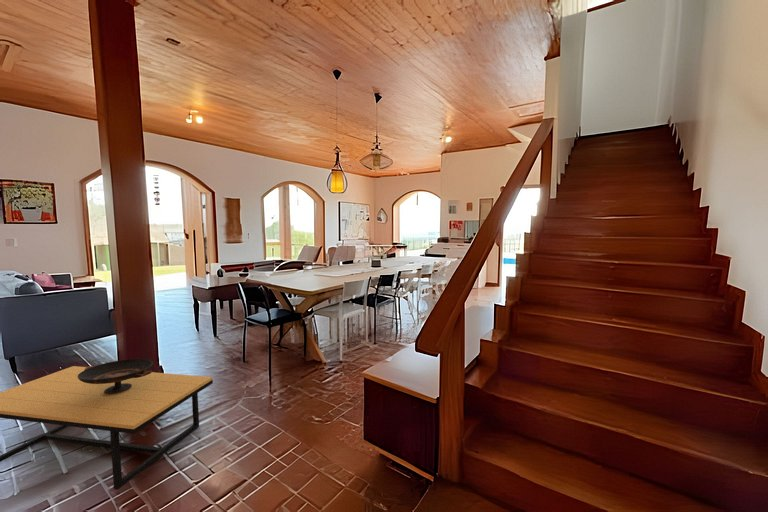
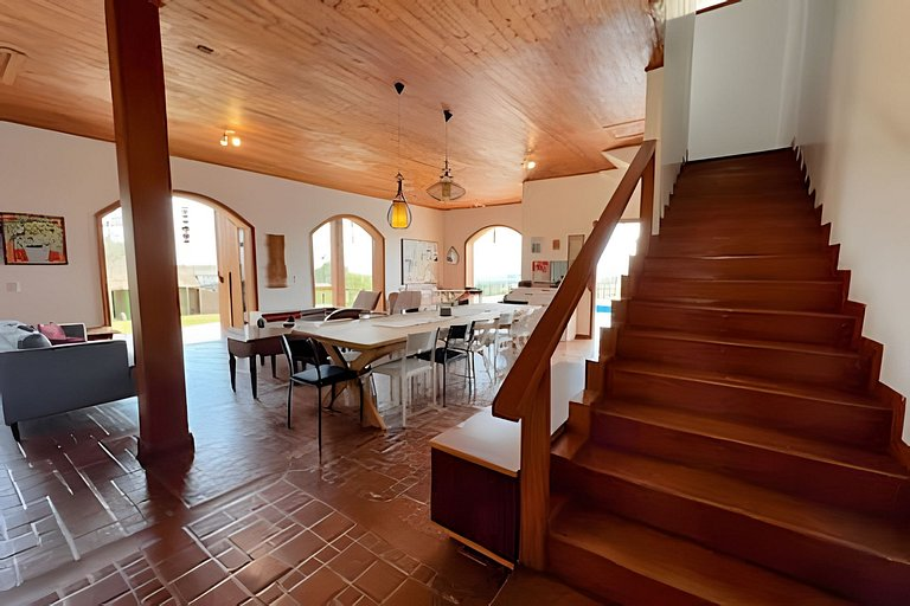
- decorative bowl [78,358,154,394]
- coffee table [0,365,214,490]
